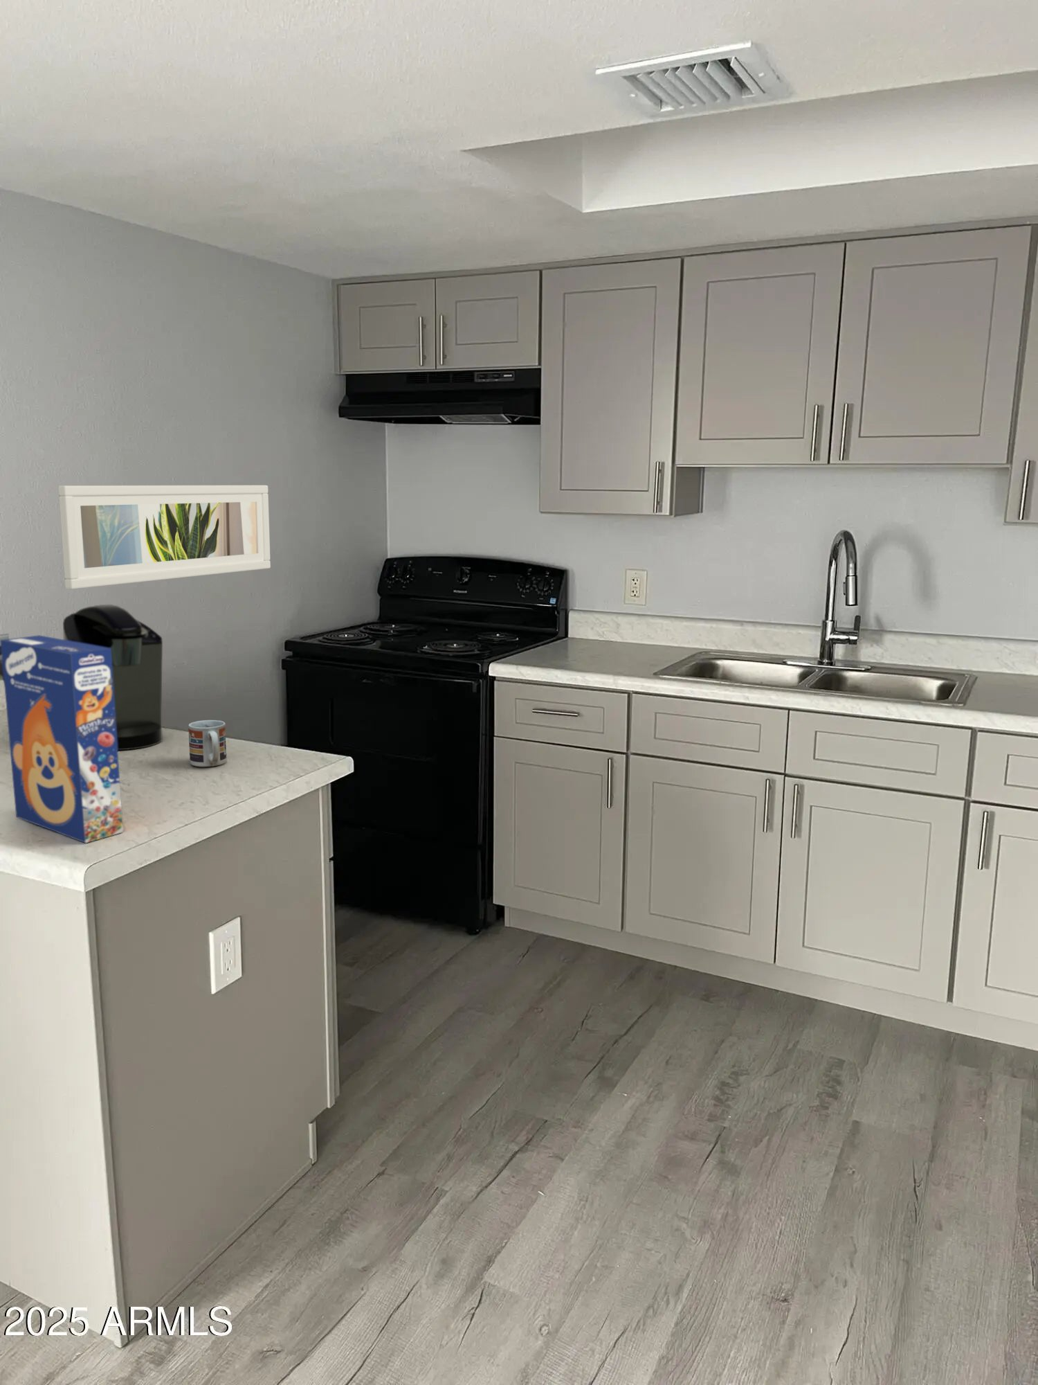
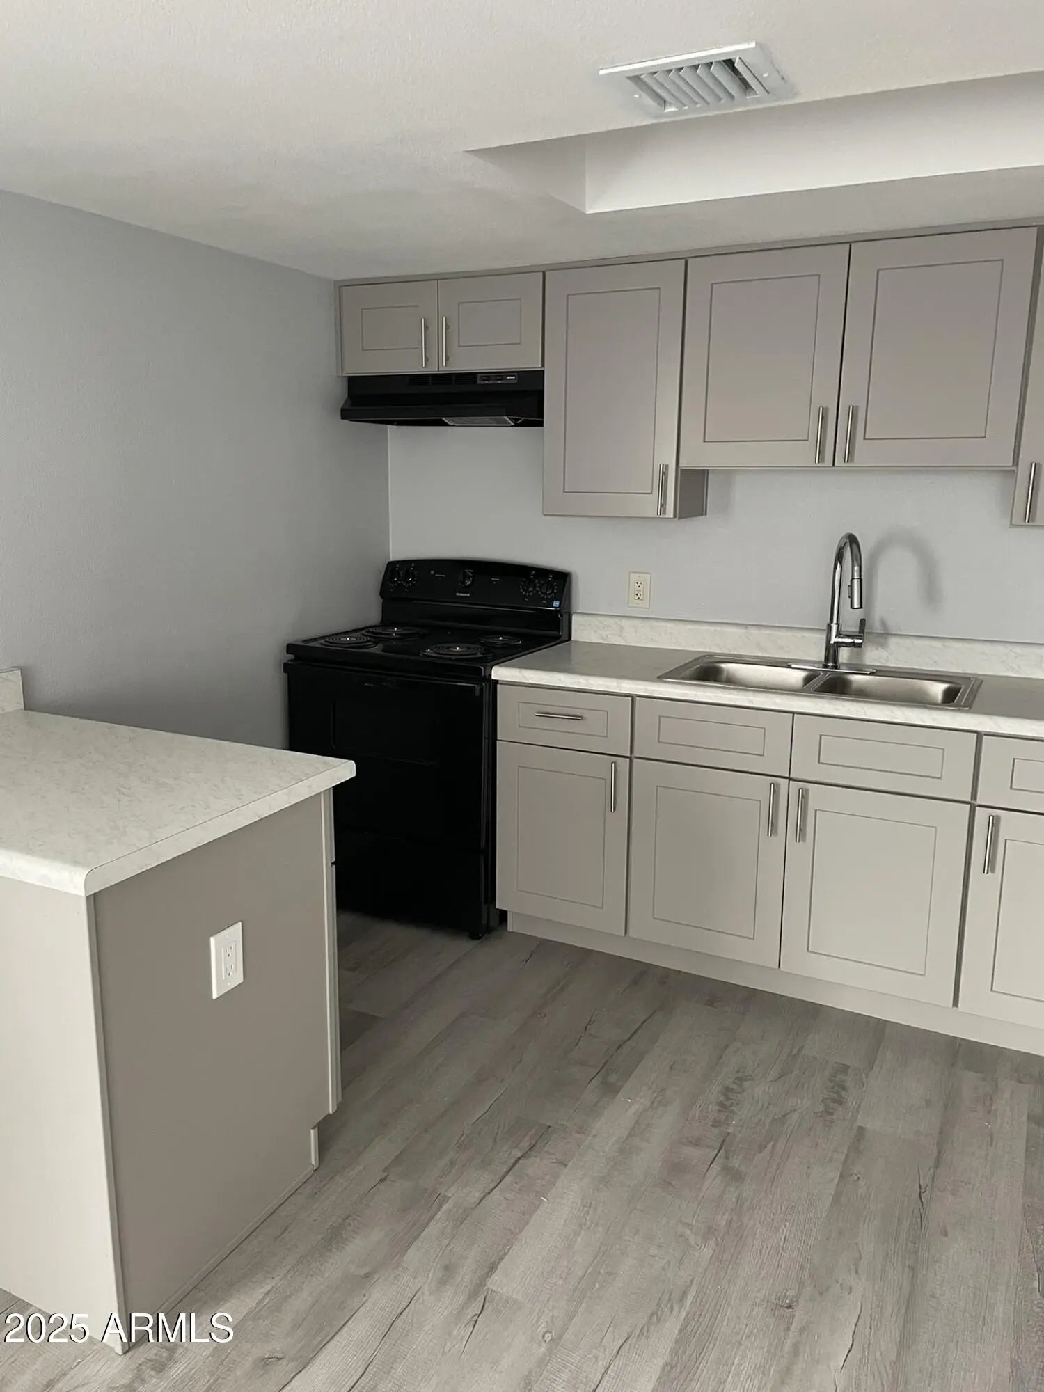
- coffee maker [0,604,164,750]
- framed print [58,485,271,590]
- cup [188,720,228,768]
- cereal box [1,635,124,843]
